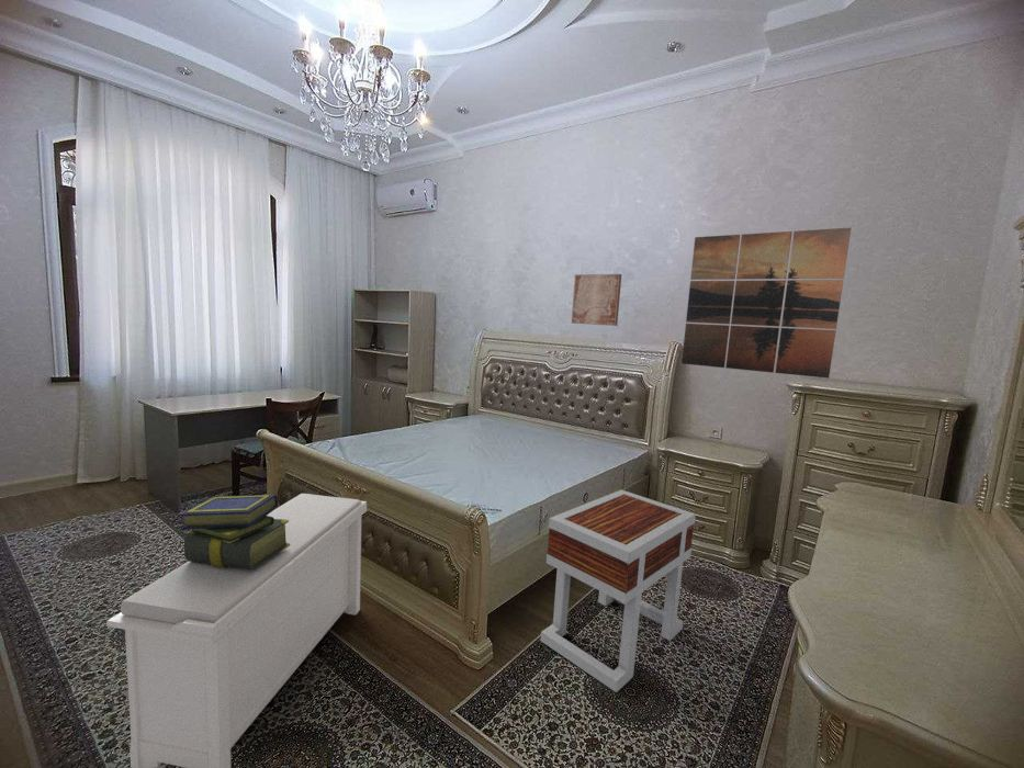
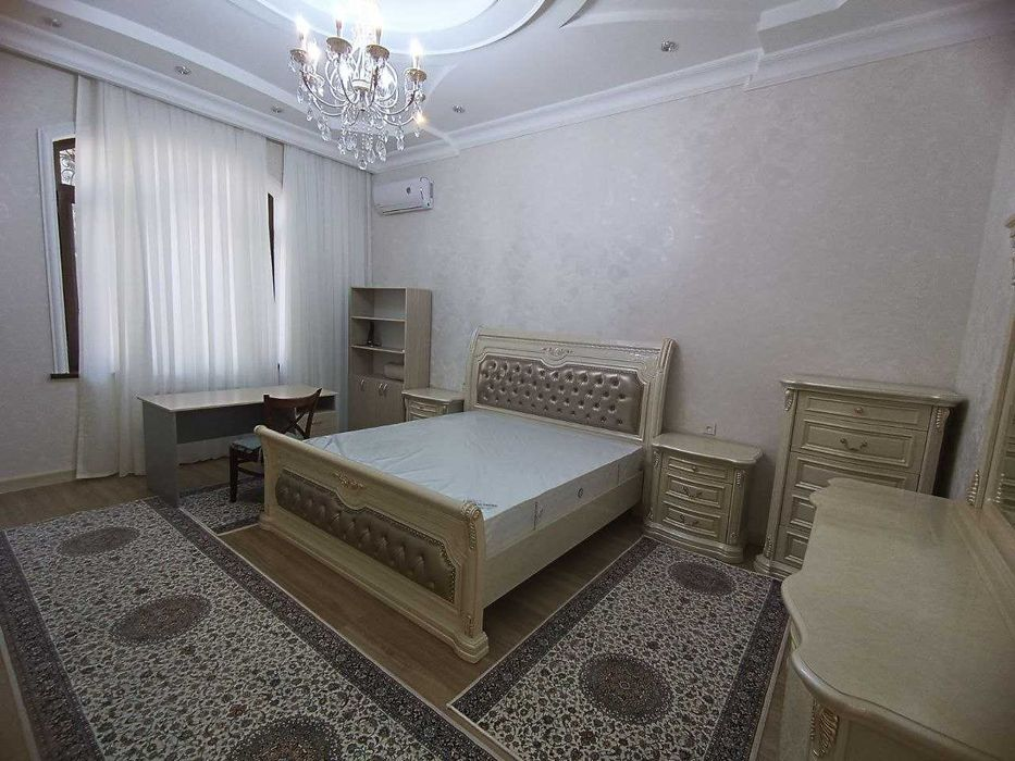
- stack of books [179,493,290,569]
- side table [540,489,697,693]
- bench [105,493,368,768]
- wall art [571,273,622,327]
- wall art [680,227,852,380]
